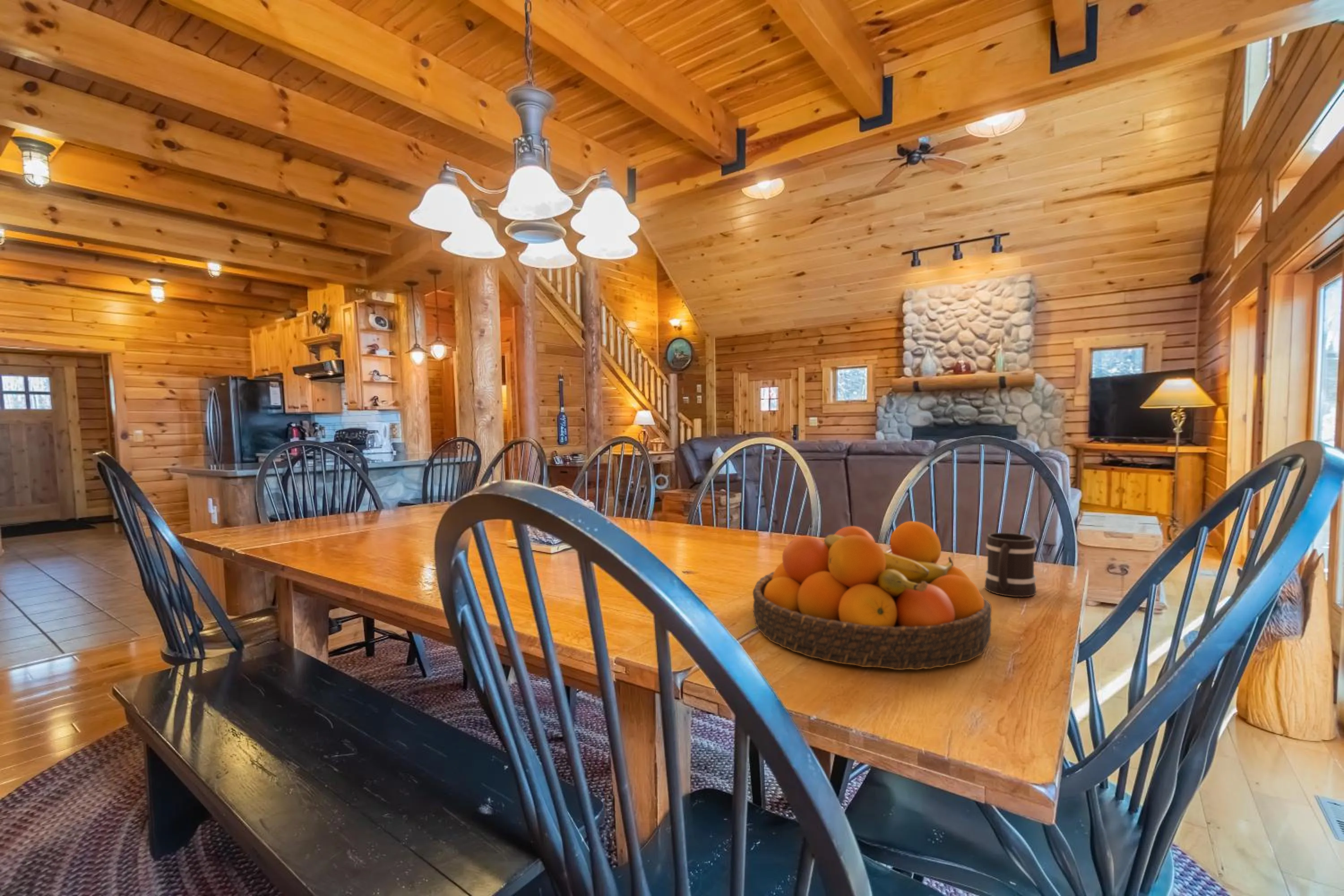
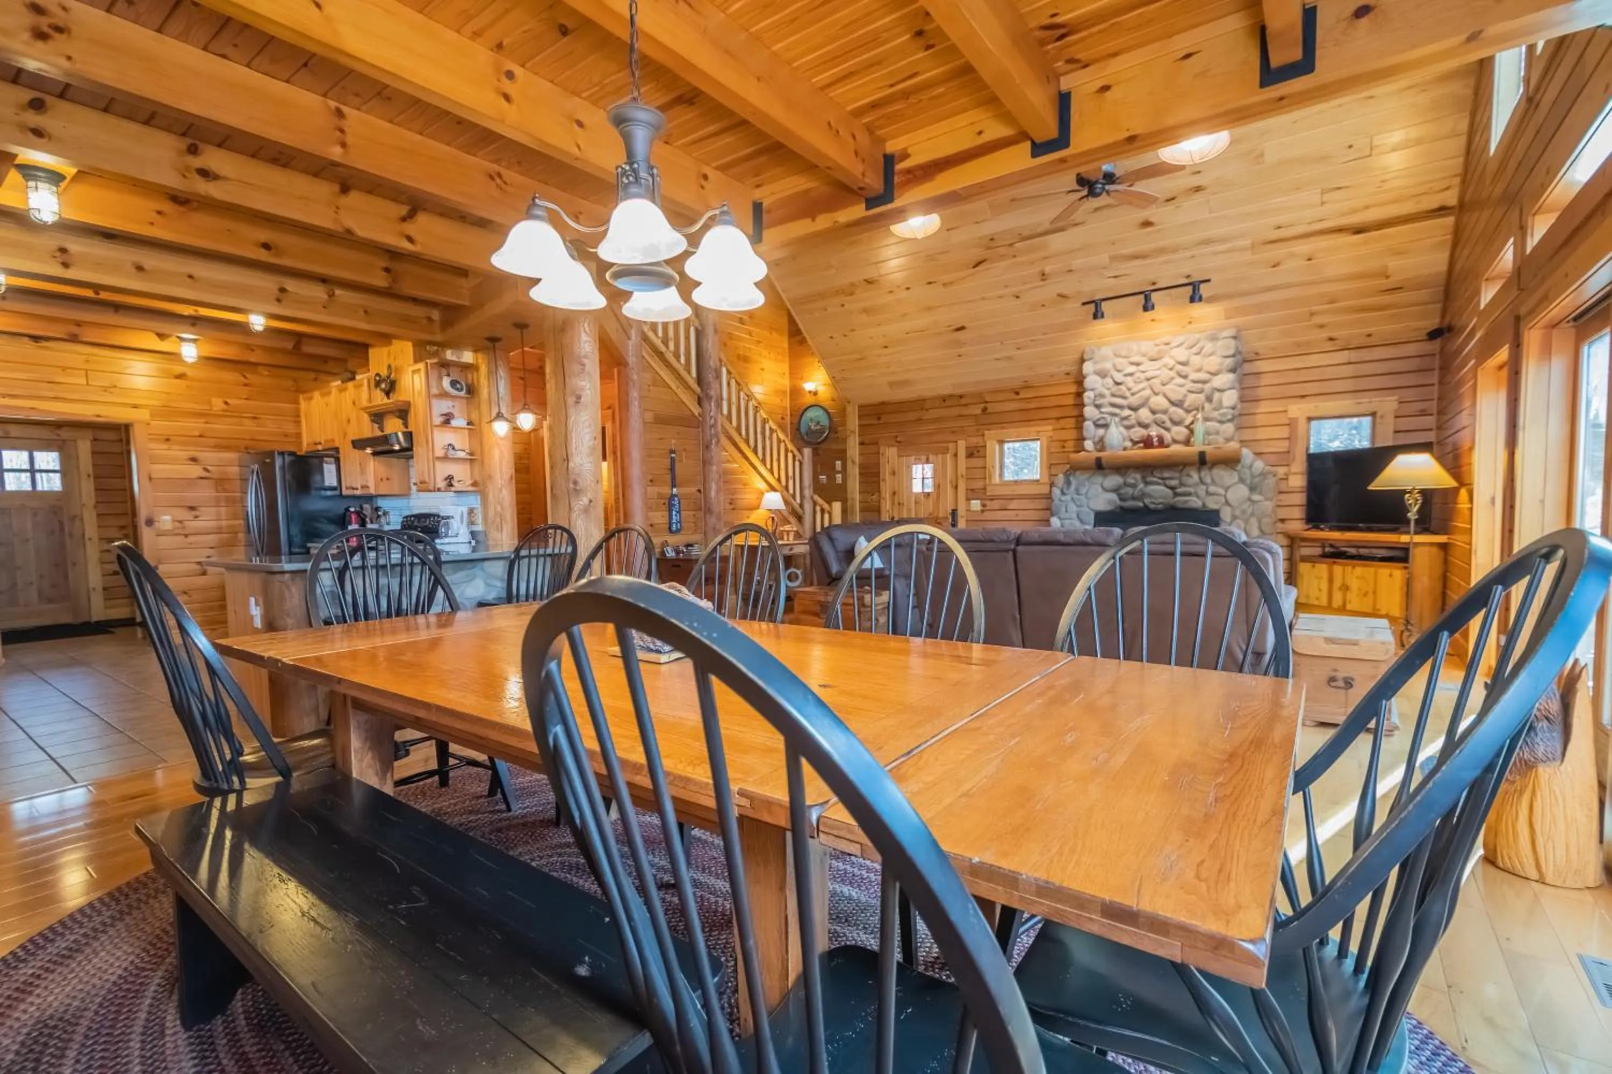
- mug [984,532,1037,598]
- fruit bowl [752,521,992,671]
